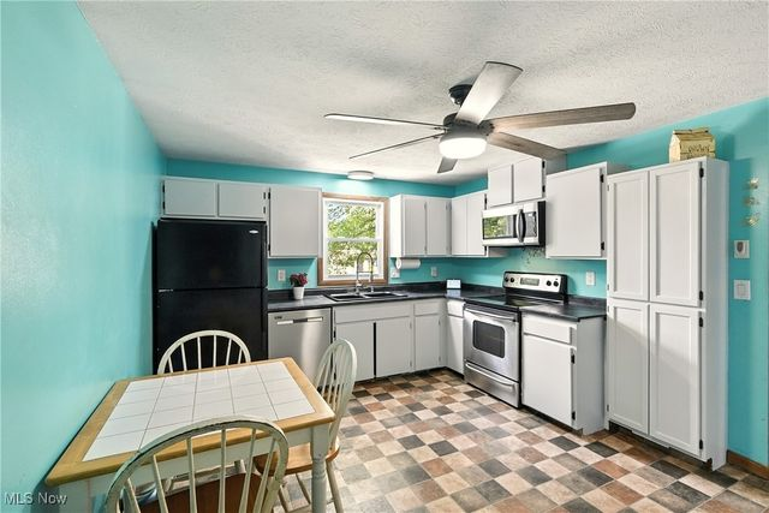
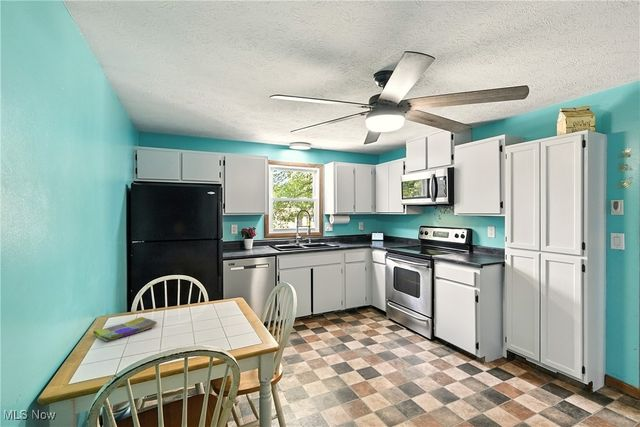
+ dish towel [92,316,159,343]
